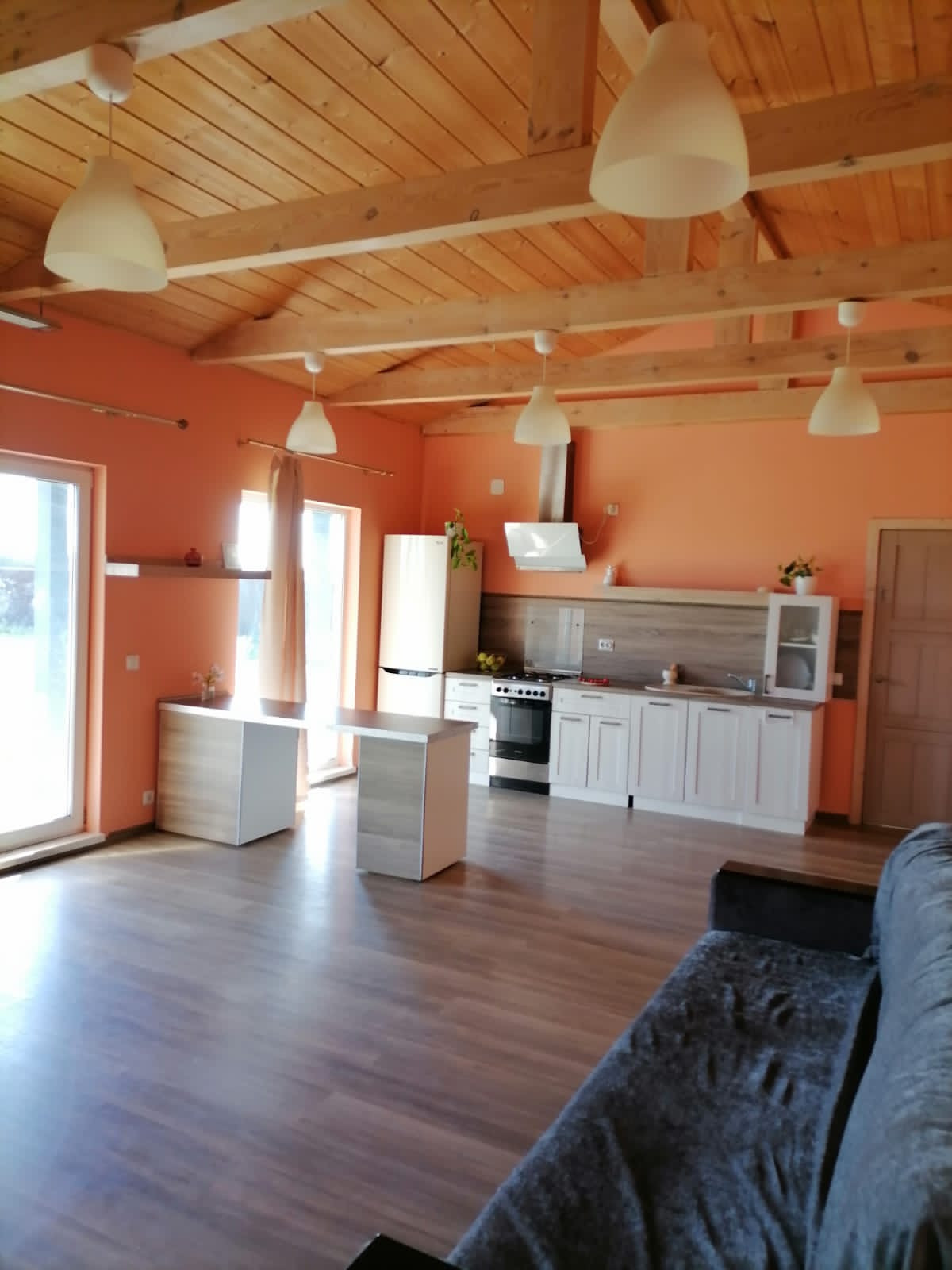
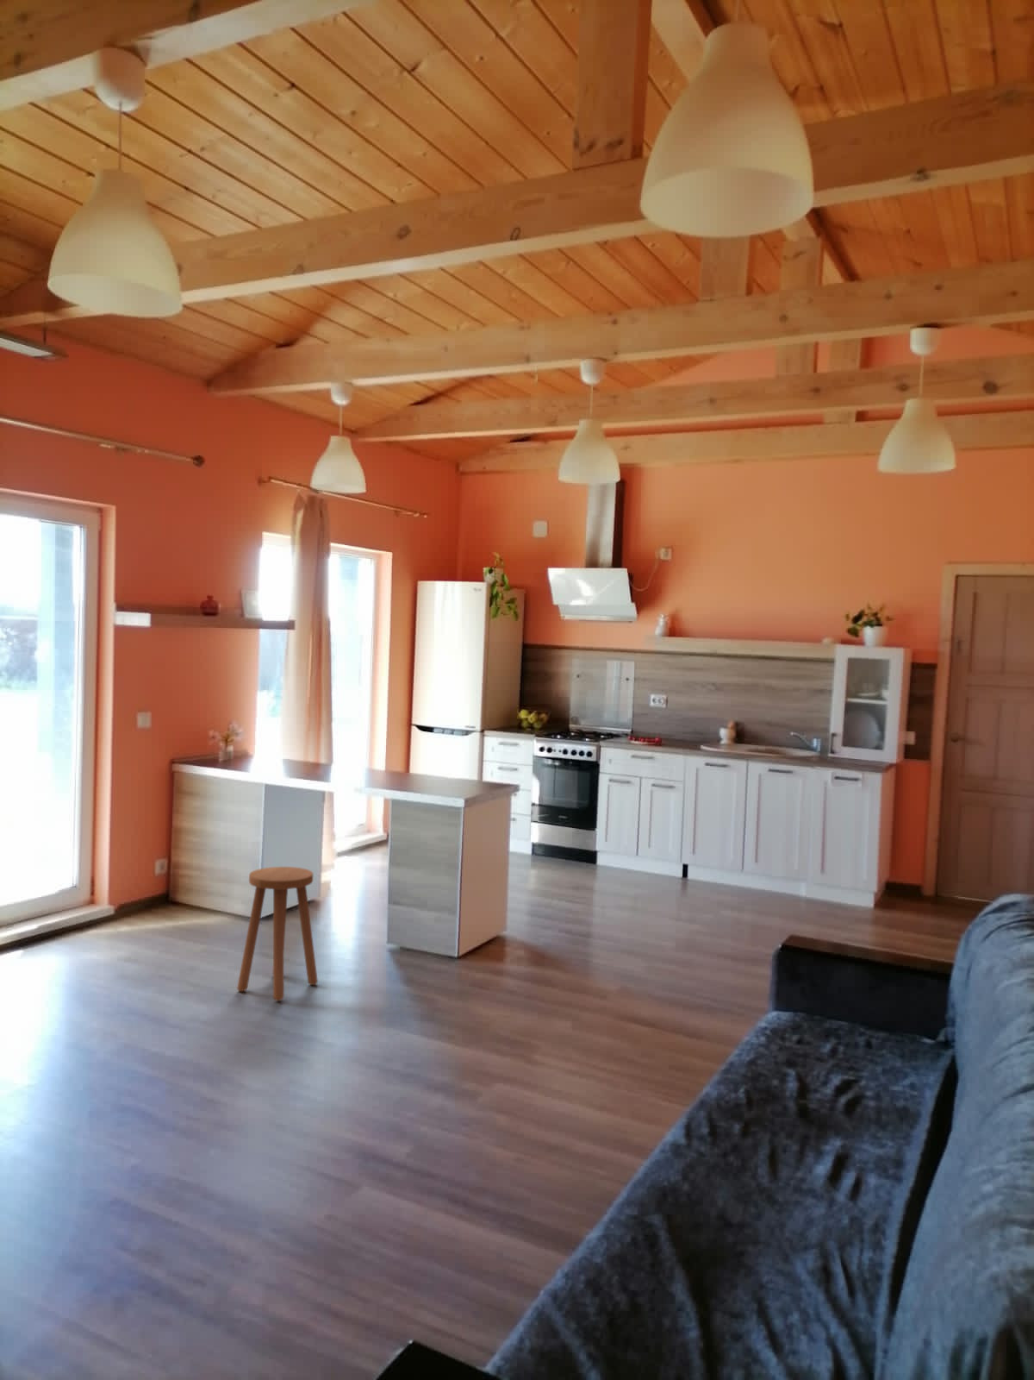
+ stool [236,866,319,1002]
